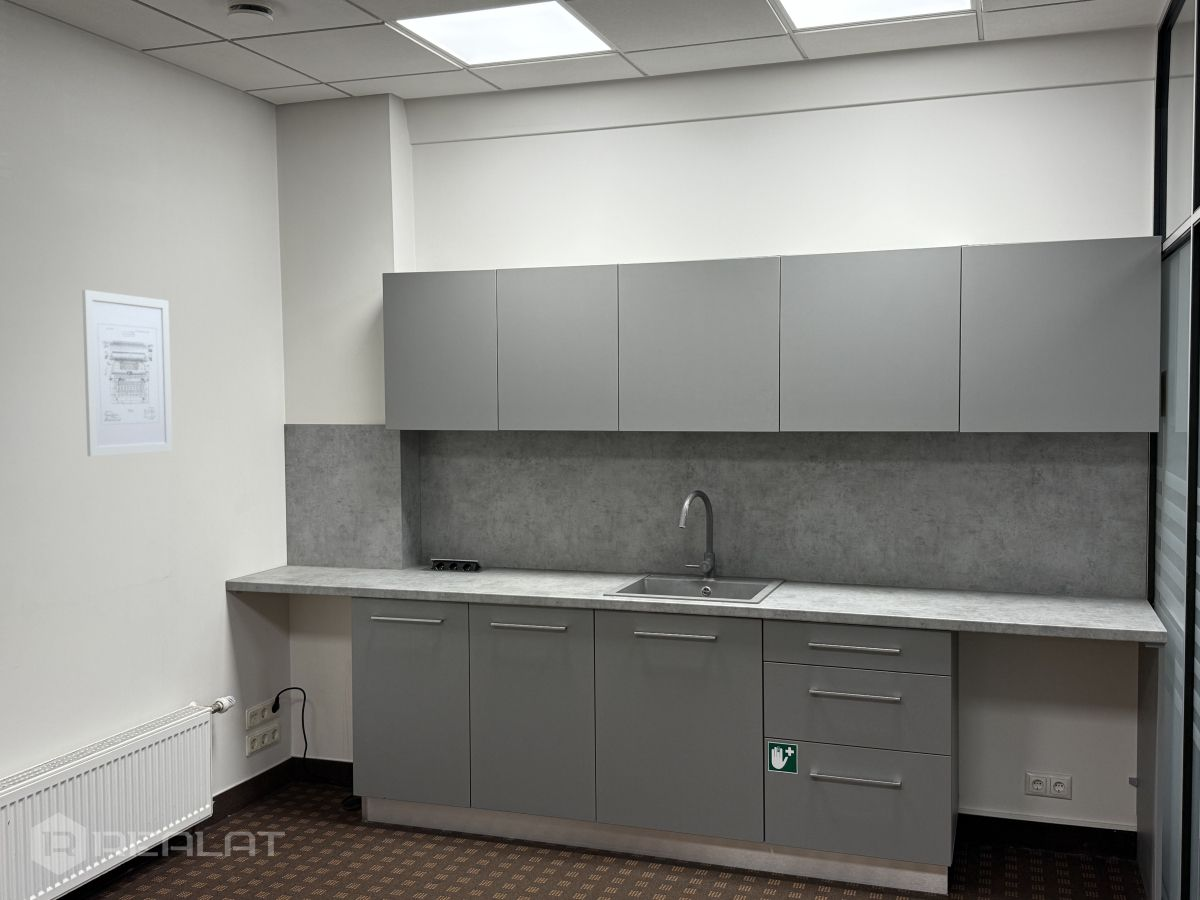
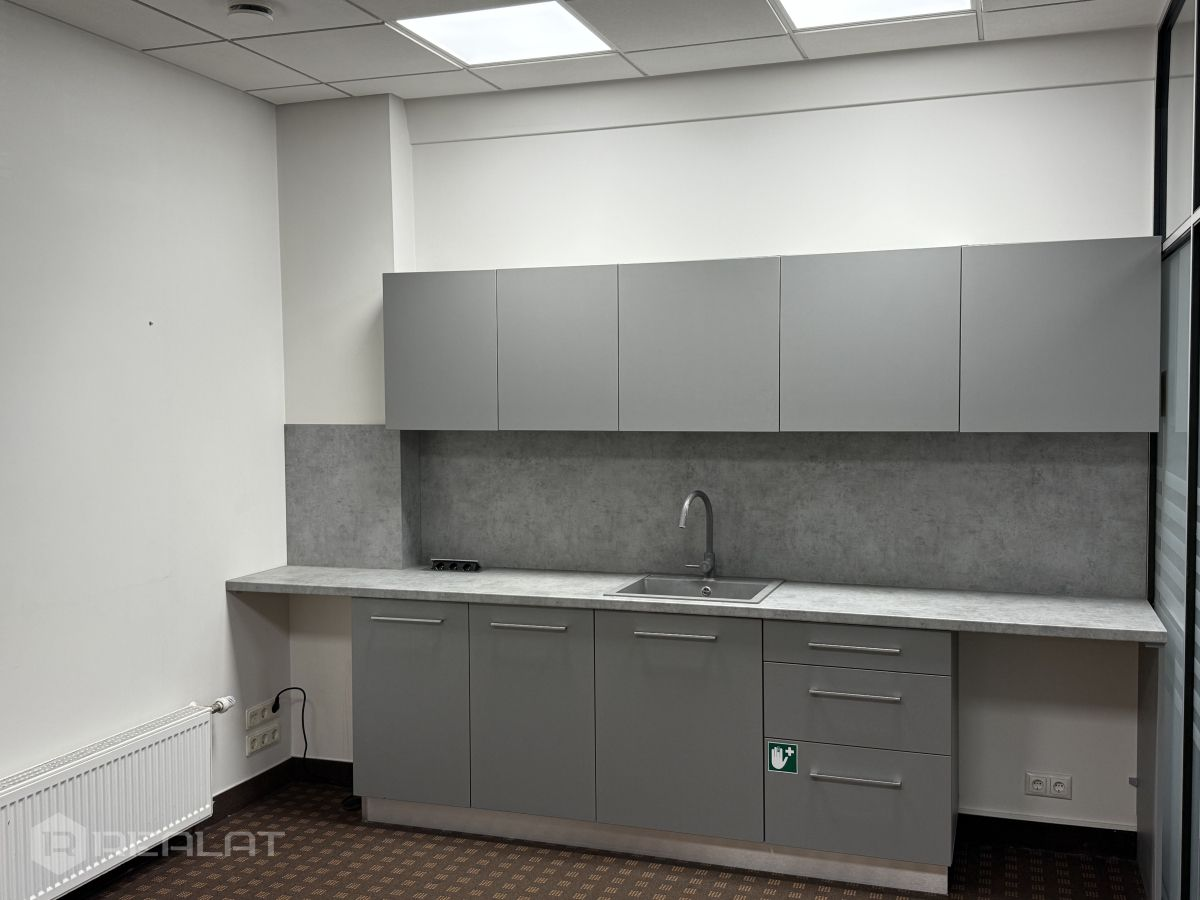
- wall art [81,289,174,457]
